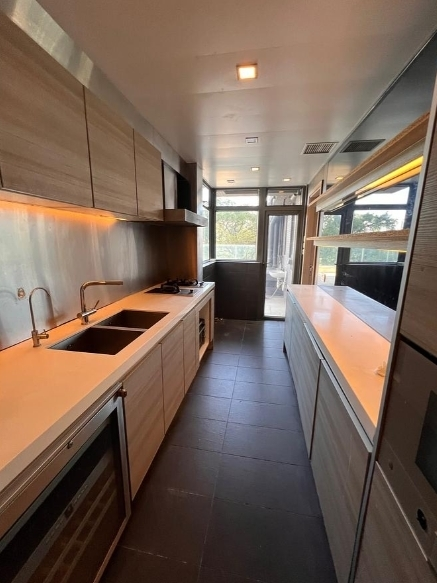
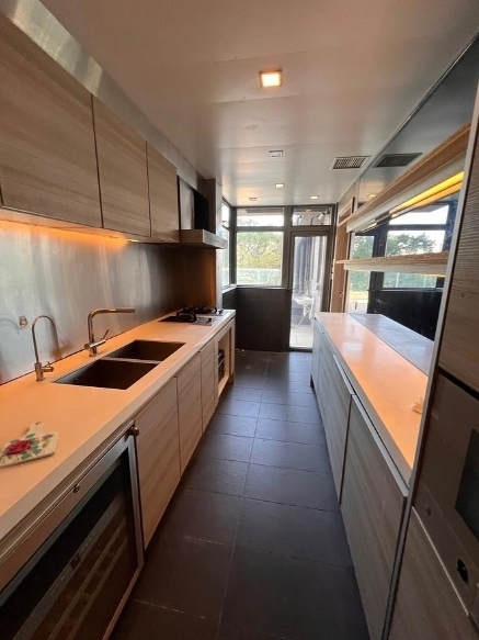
+ cutting board [0,422,59,469]
